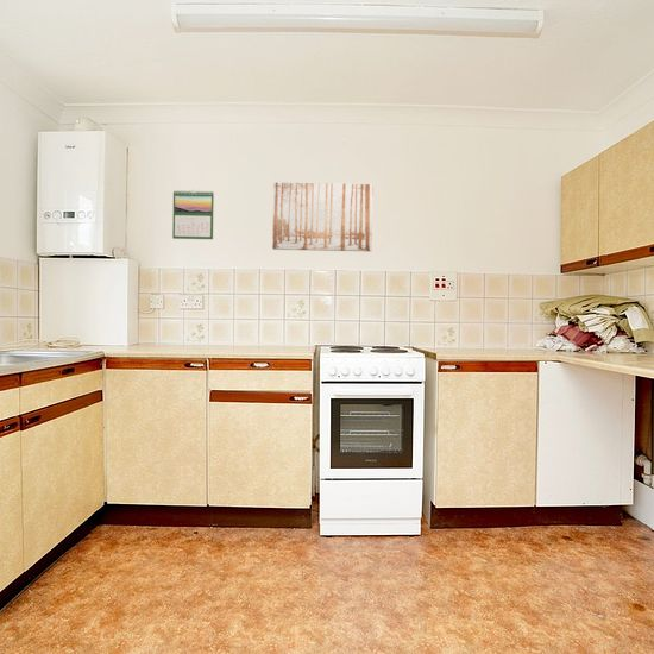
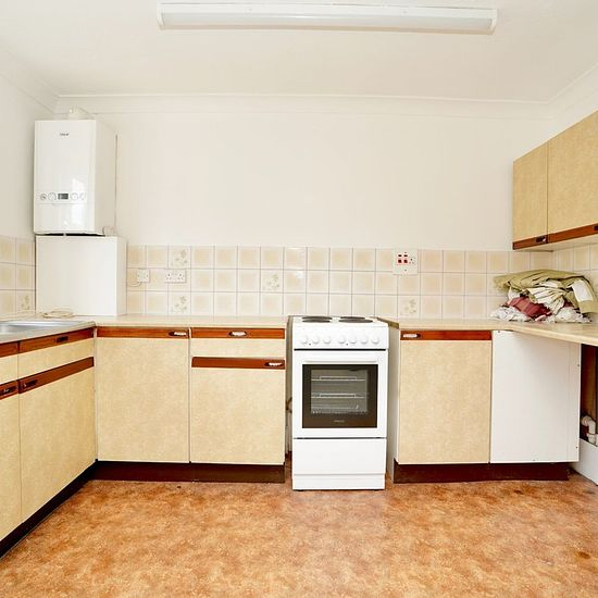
- calendar [171,189,215,240]
- wall art [271,181,375,252]
